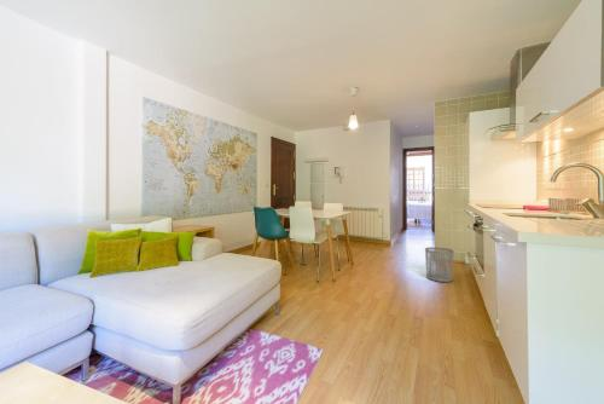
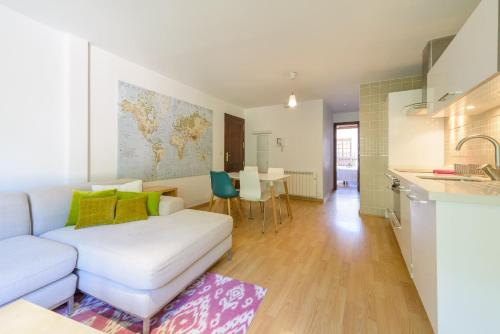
- waste bin [424,247,454,283]
